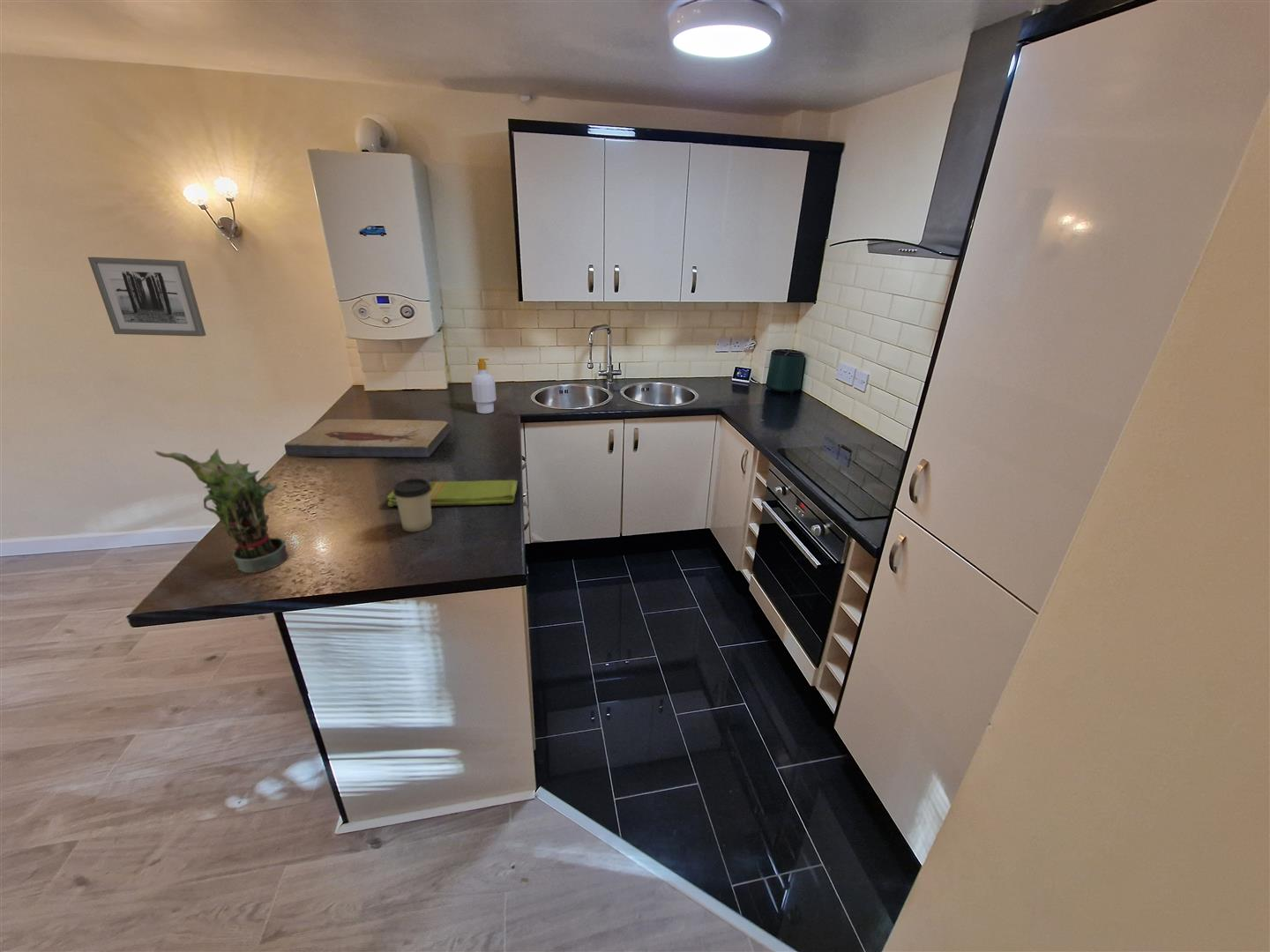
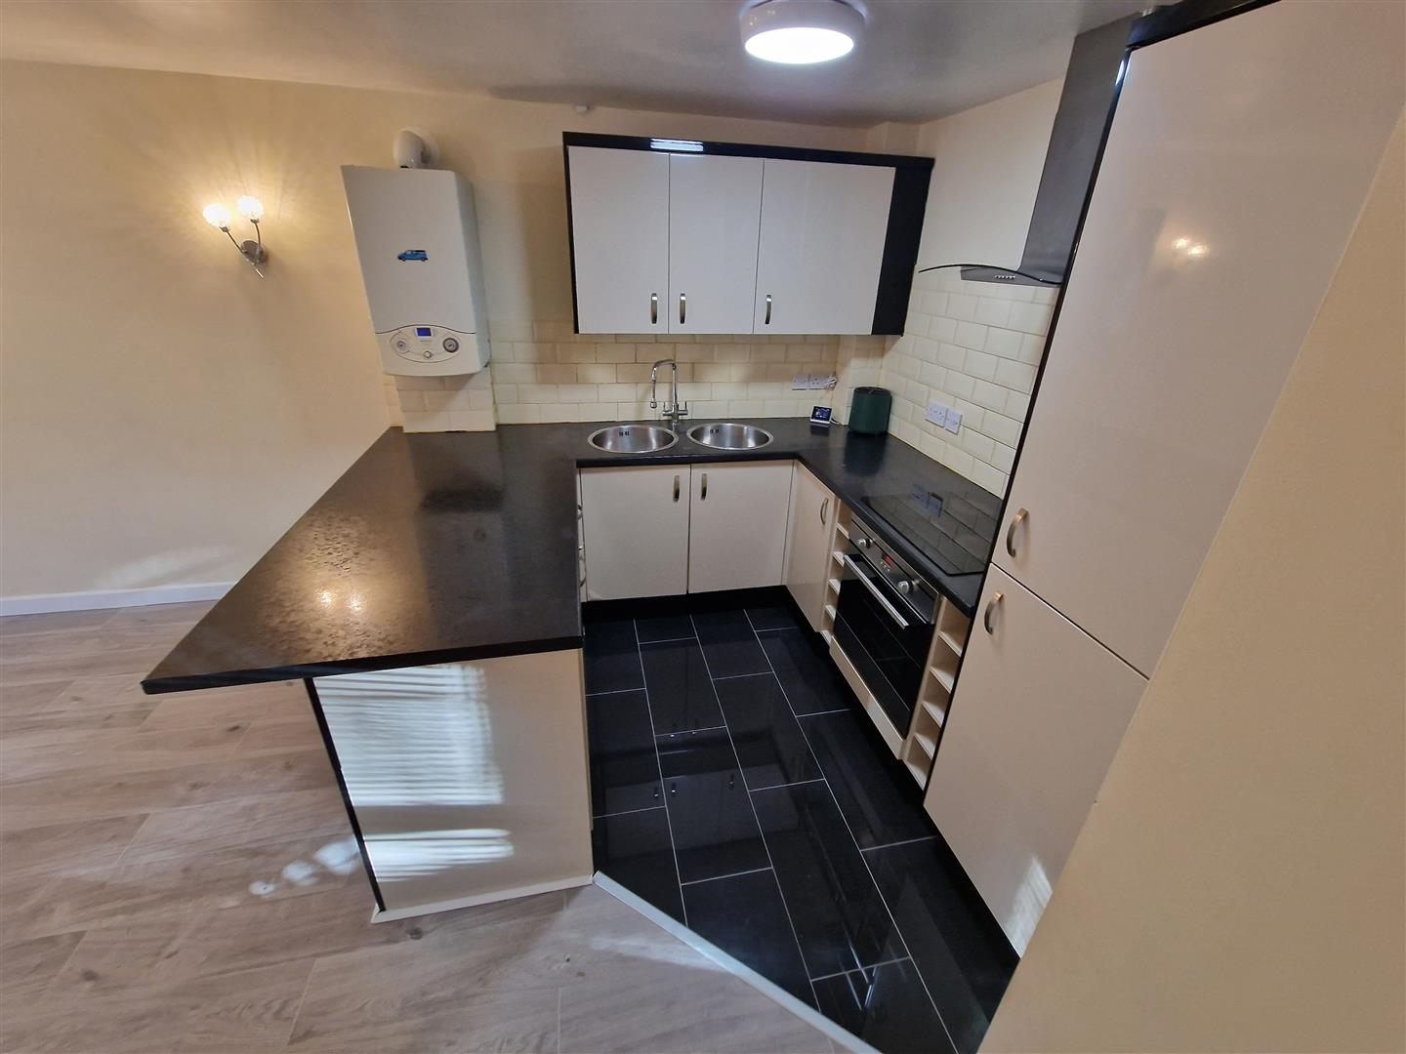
- potted plant [153,448,289,574]
- dish towel [386,480,519,508]
- soap bottle [471,358,497,414]
- wall art [87,257,206,338]
- fish fossil [284,419,452,458]
- cup [392,478,433,532]
